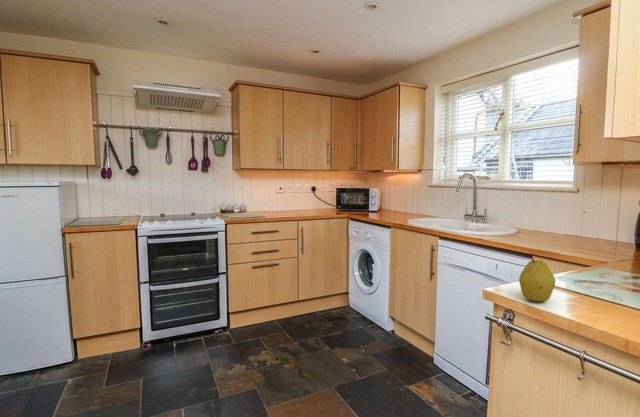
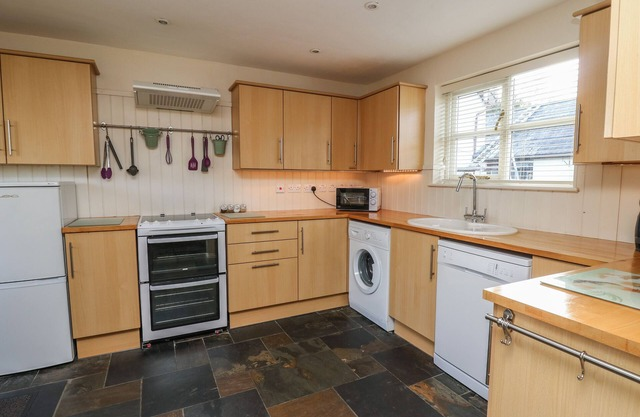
- fruit [518,258,556,303]
